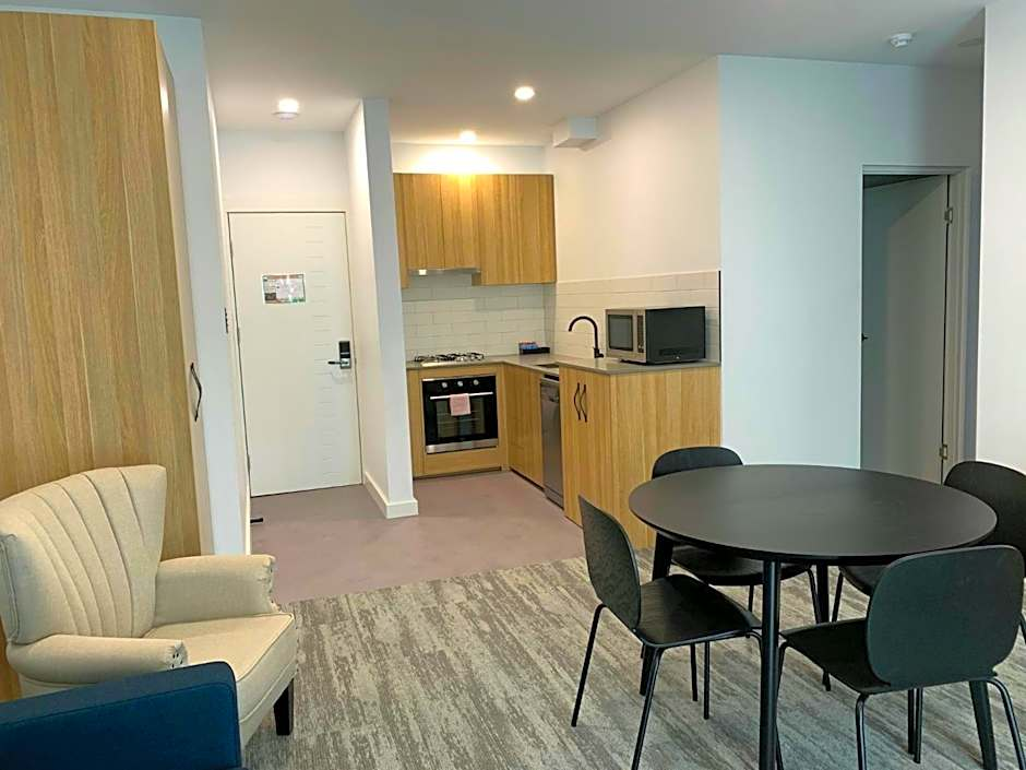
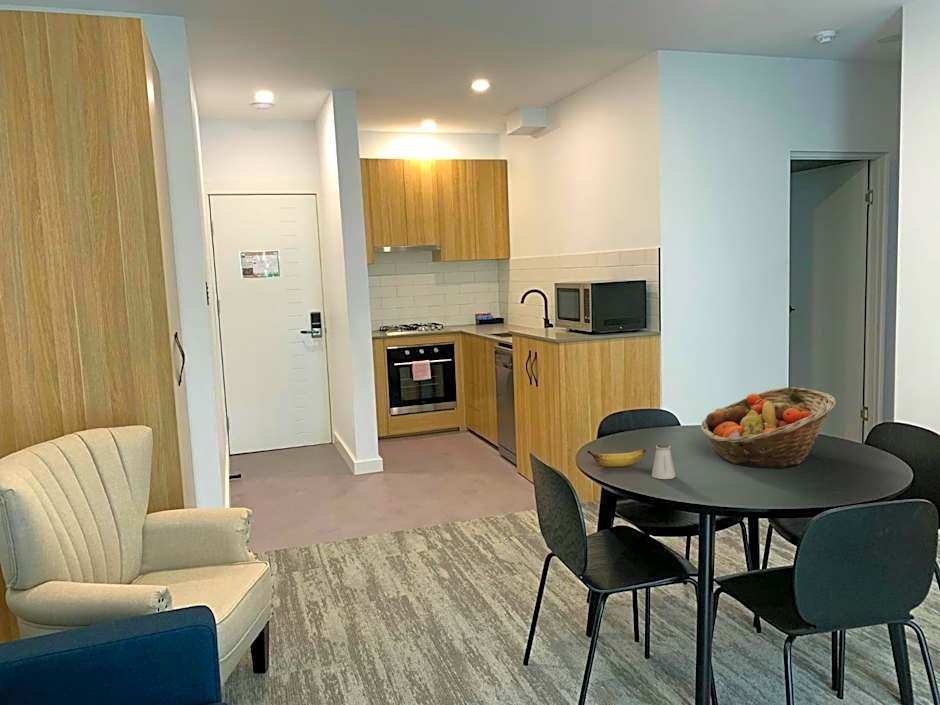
+ fruit basket [700,386,837,469]
+ saltshaker [651,442,676,480]
+ banana [586,449,647,468]
